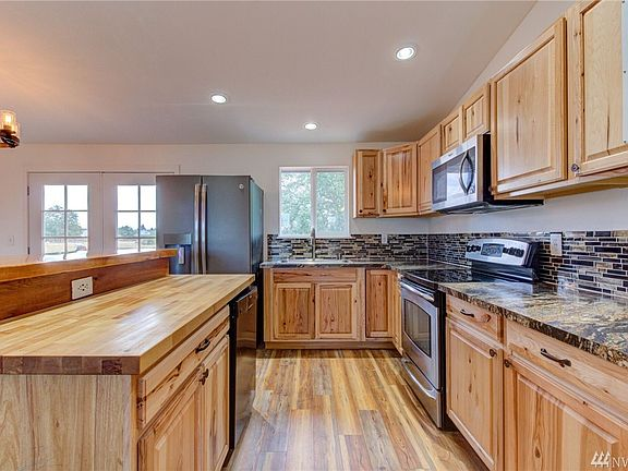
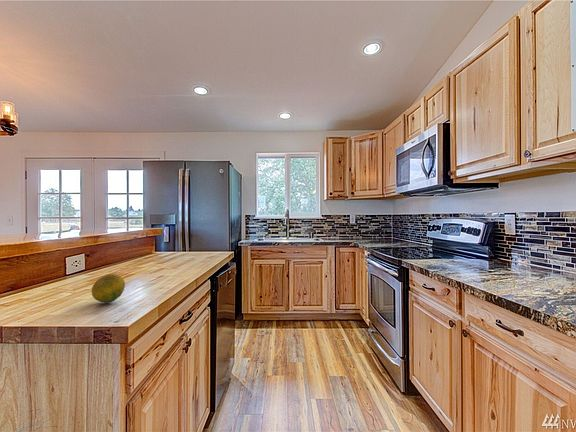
+ fruit [91,273,126,303]
